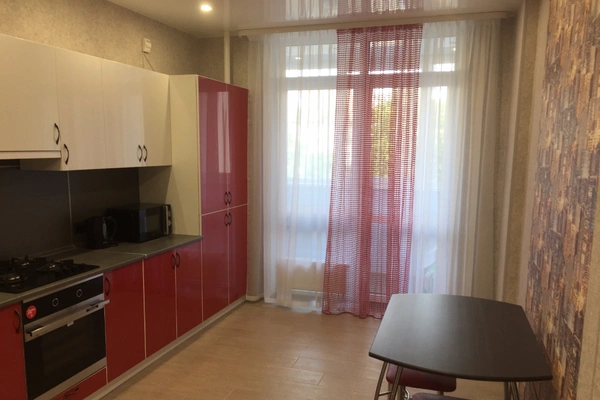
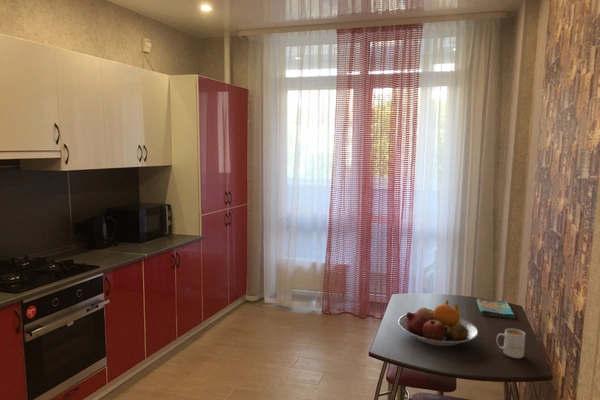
+ fruit bowl [397,299,479,347]
+ dish towel [476,297,516,320]
+ mug [496,327,526,359]
